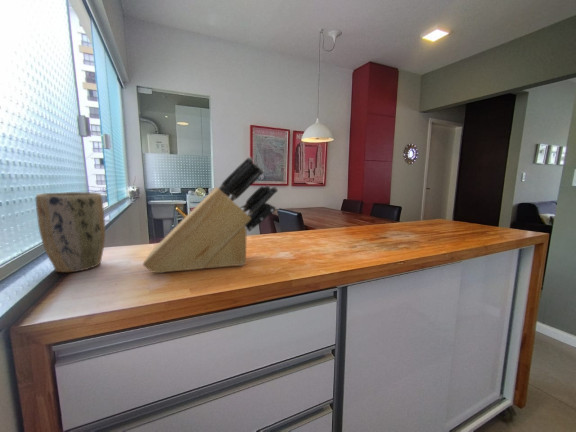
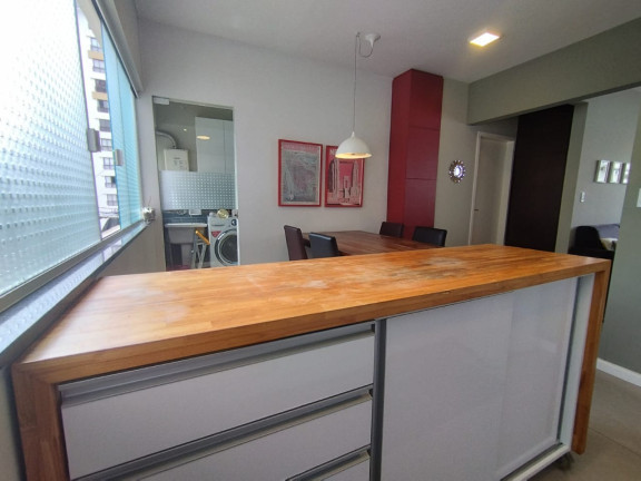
- plant pot [35,191,106,273]
- knife block [142,156,279,274]
